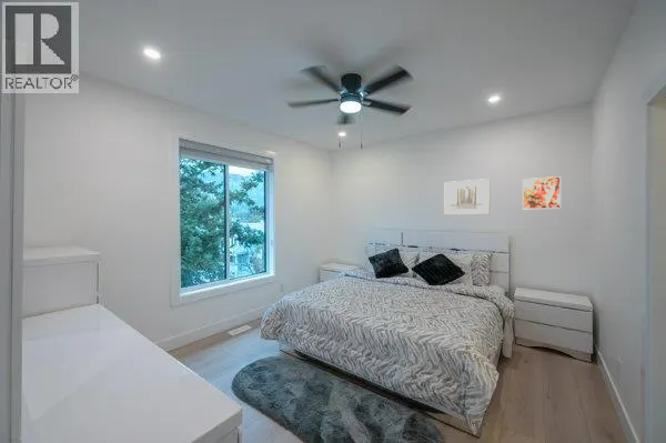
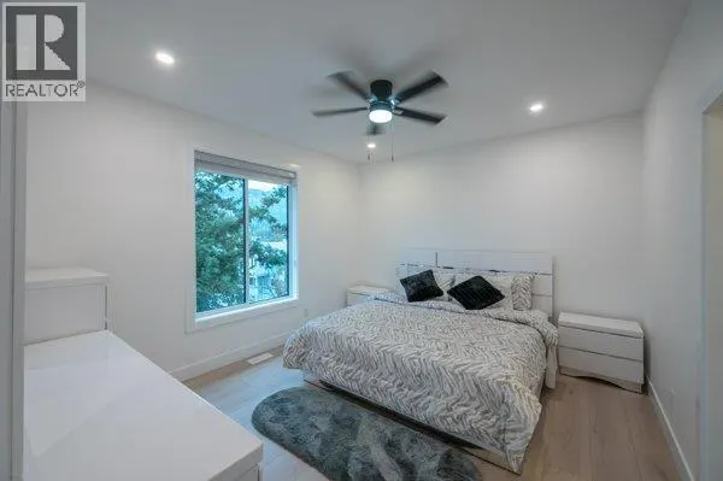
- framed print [522,175,562,210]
- wall art [444,178,492,217]
